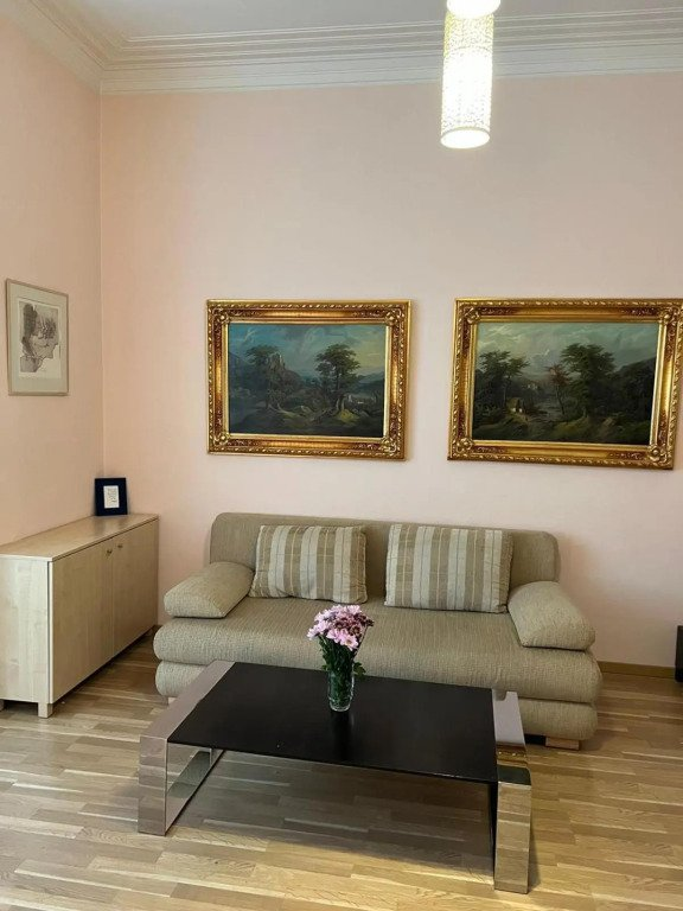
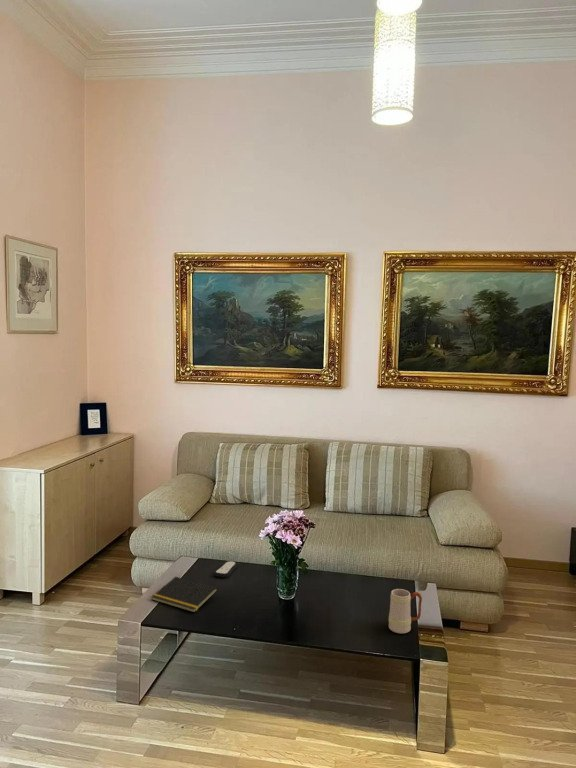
+ notepad [151,576,218,613]
+ remote control [213,560,238,579]
+ mug [388,588,423,634]
